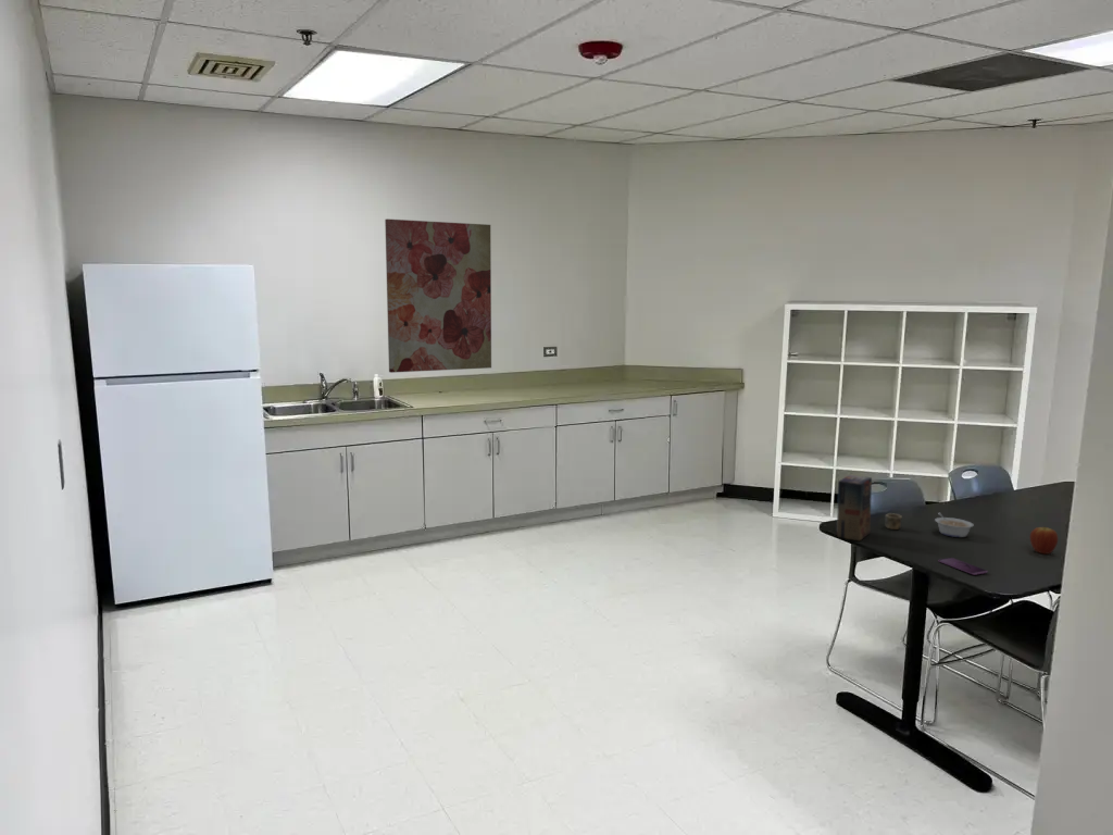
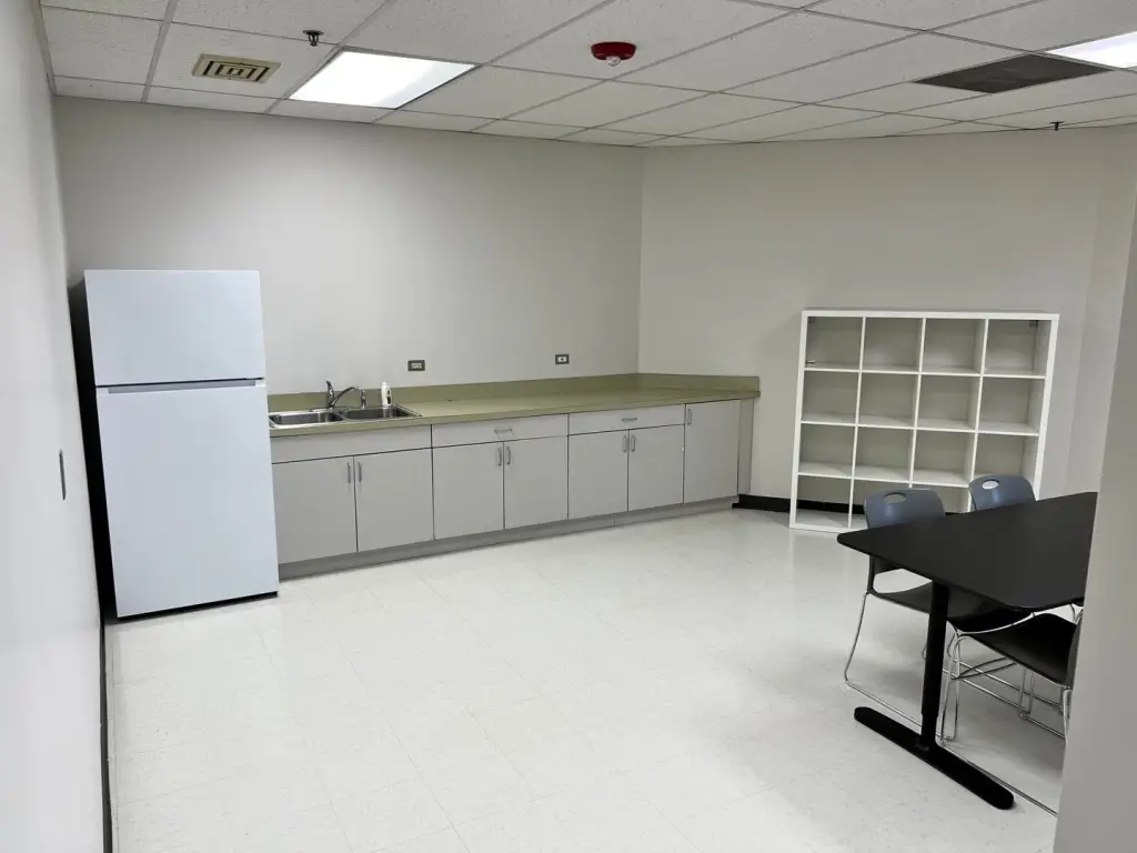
- fruit [1029,525,1059,554]
- legume [934,512,975,538]
- smartphone [938,557,989,576]
- wall art [384,219,492,374]
- cereal box [836,474,903,541]
